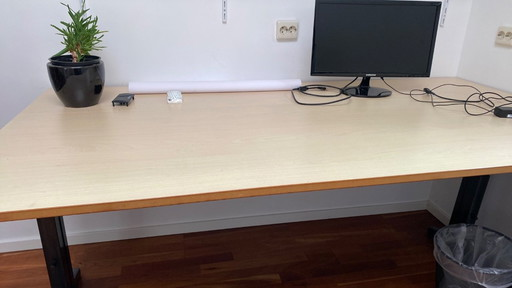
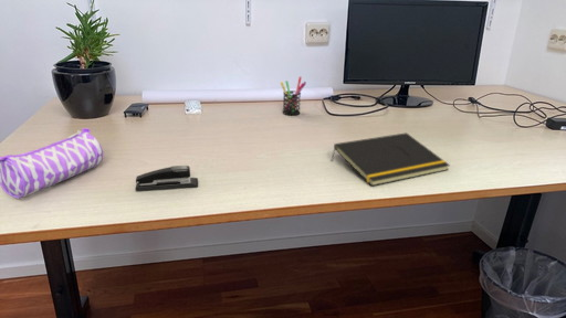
+ notepad [329,131,451,187]
+ pen holder [280,76,307,116]
+ stapler [135,165,199,192]
+ pencil case [0,127,104,200]
